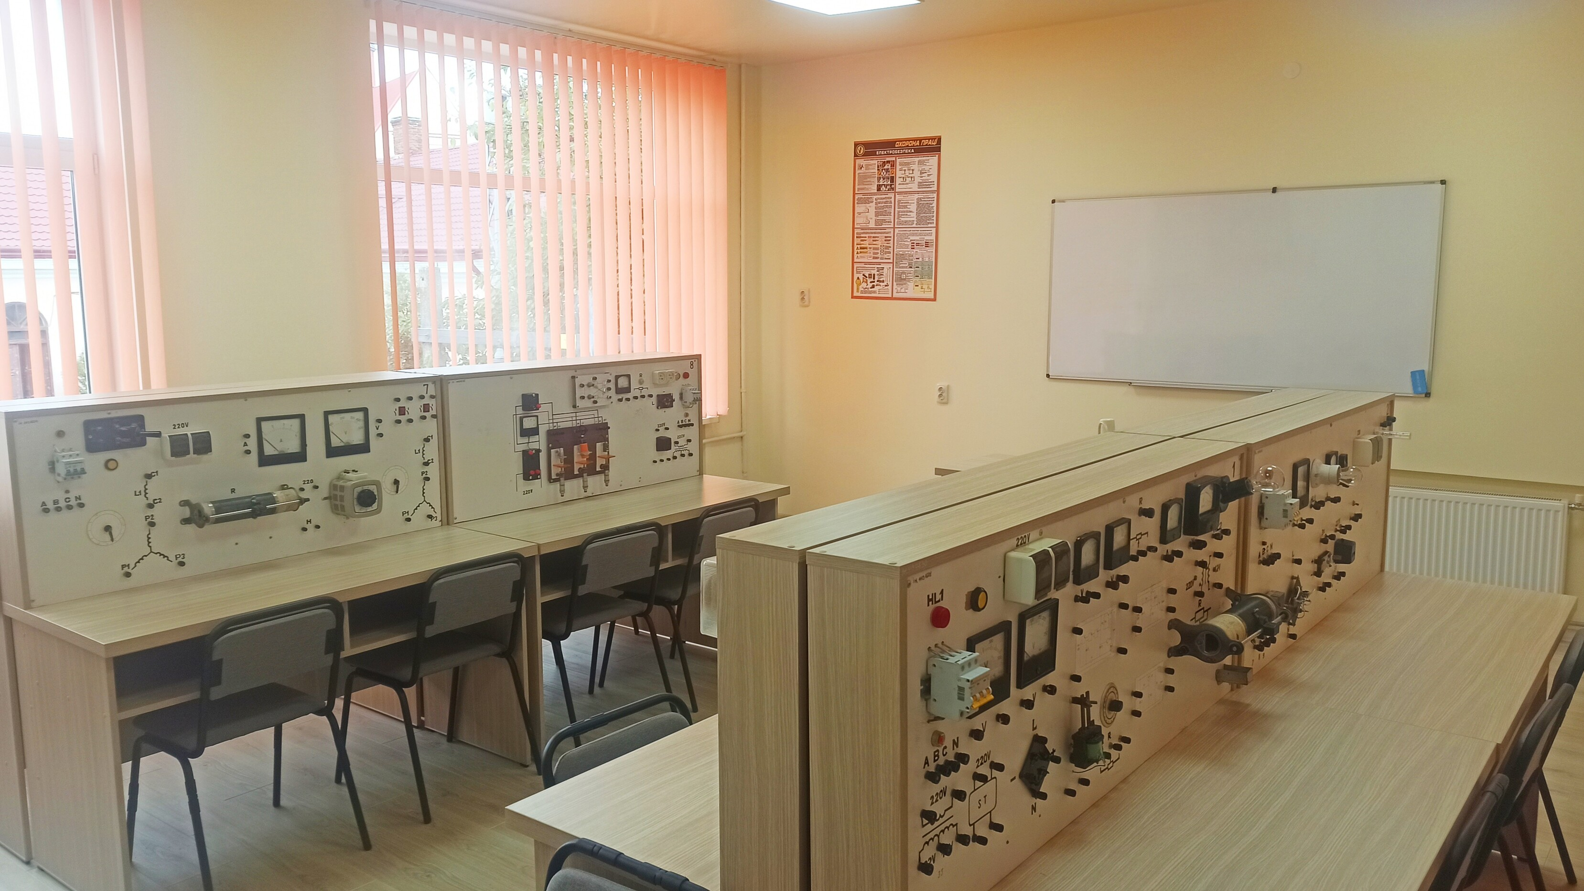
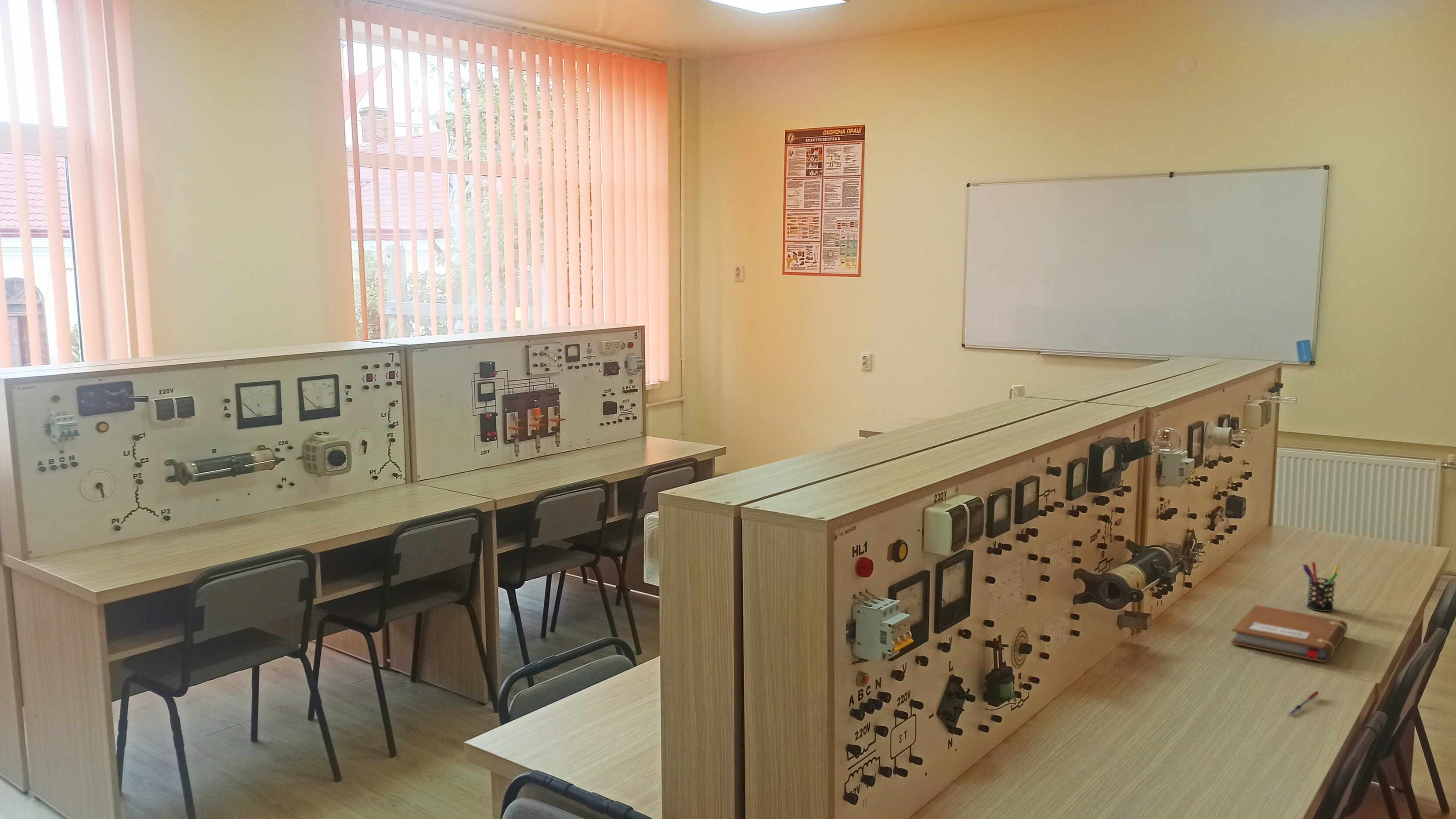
+ pen holder [1302,562,1339,612]
+ pen [1287,691,1319,716]
+ notebook [1231,605,1348,663]
